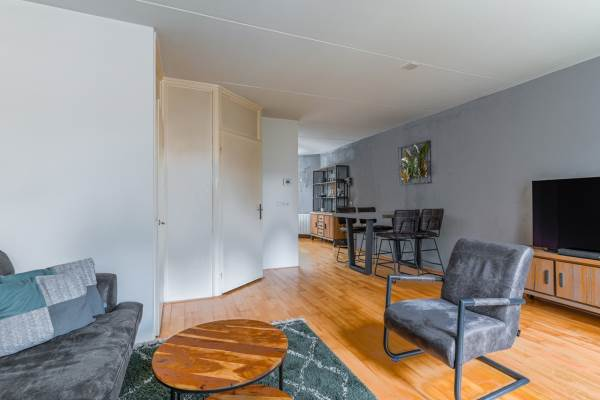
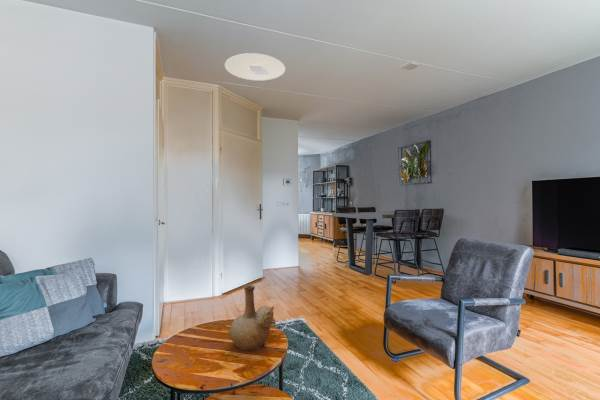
+ vase [229,283,277,352]
+ ceiling light [224,52,286,82]
